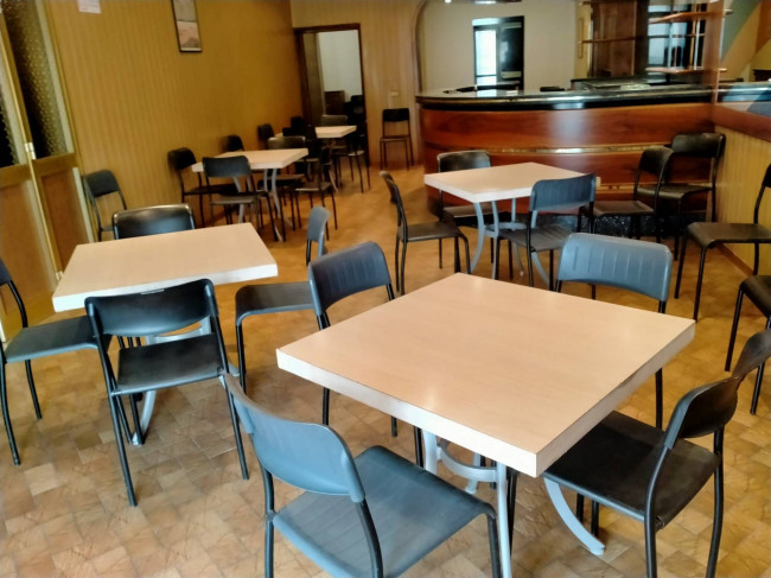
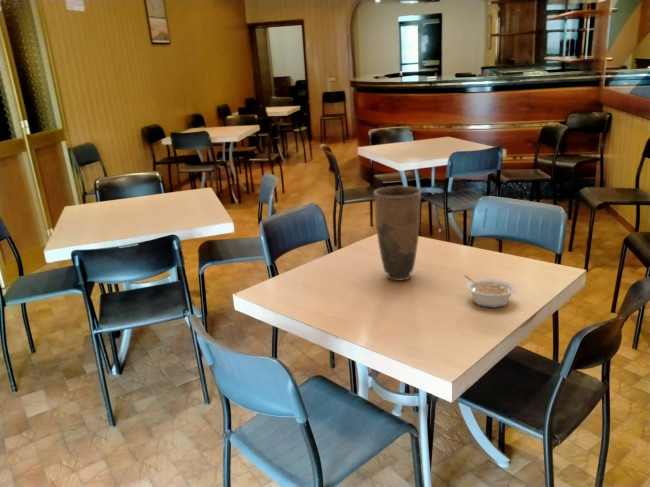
+ legume [462,274,517,309]
+ vase [372,185,423,282]
